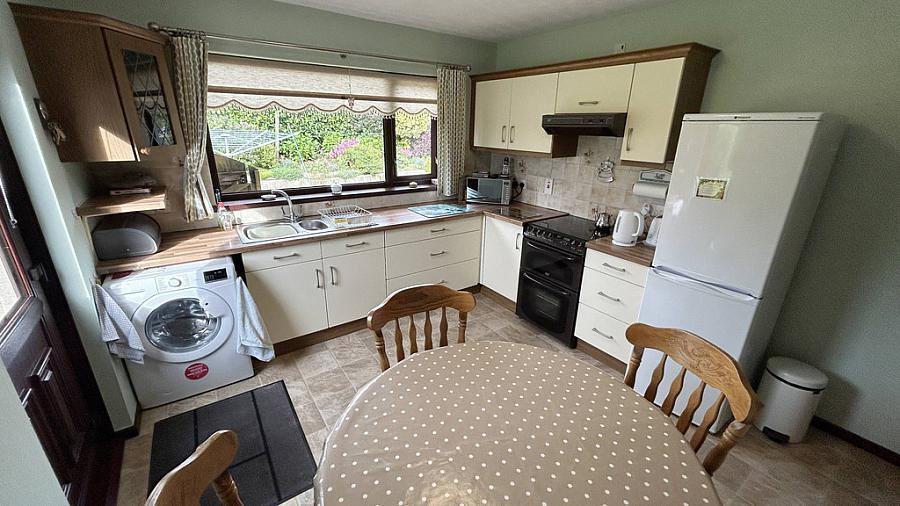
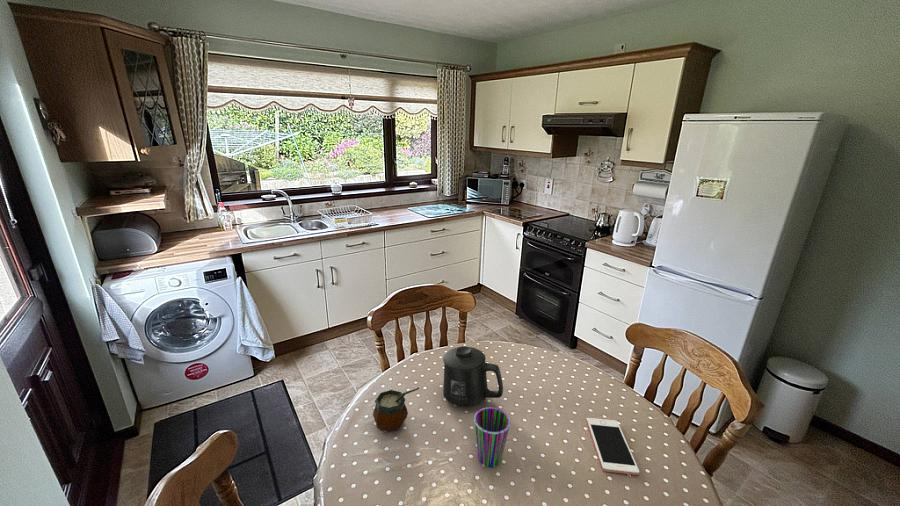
+ mug [442,345,504,408]
+ gourd [372,386,420,433]
+ cup [473,406,511,468]
+ cell phone [586,417,640,476]
